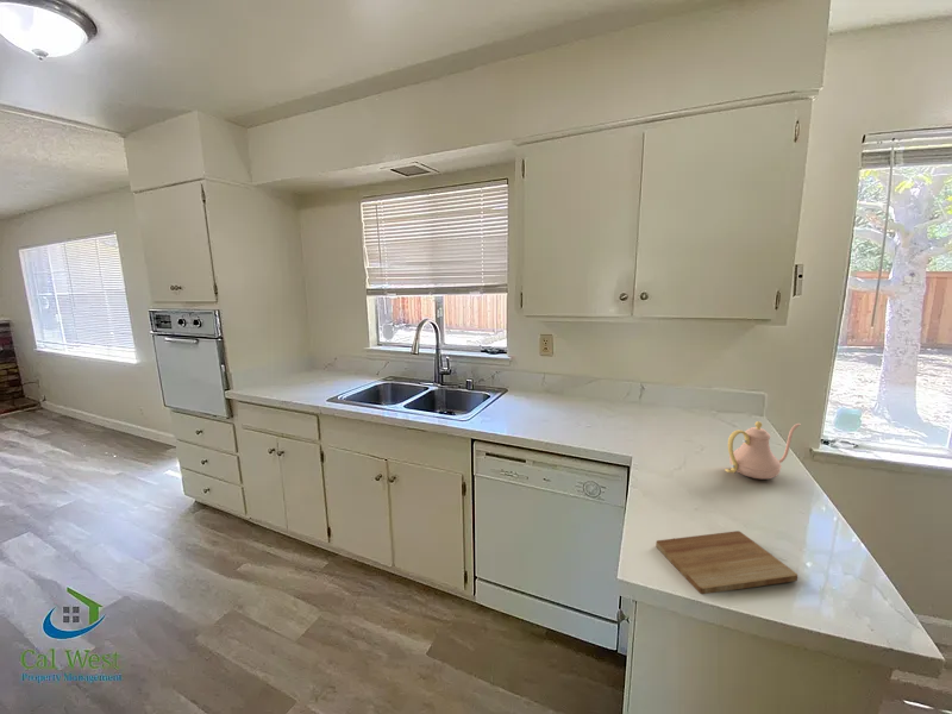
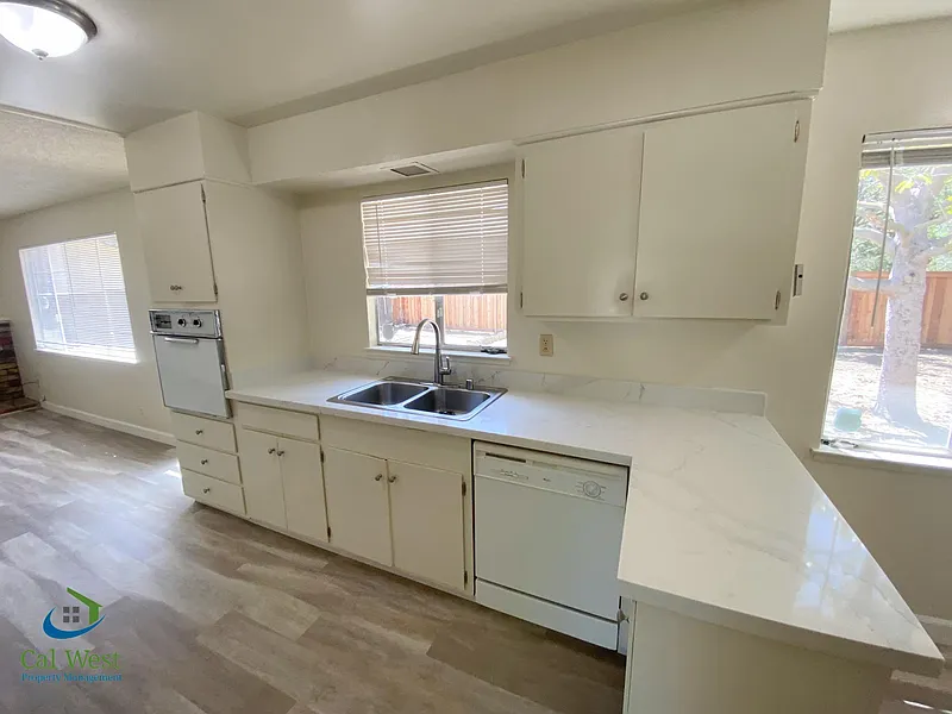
- teapot [724,420,802,480]
- cutting board [654,530,798,595]
